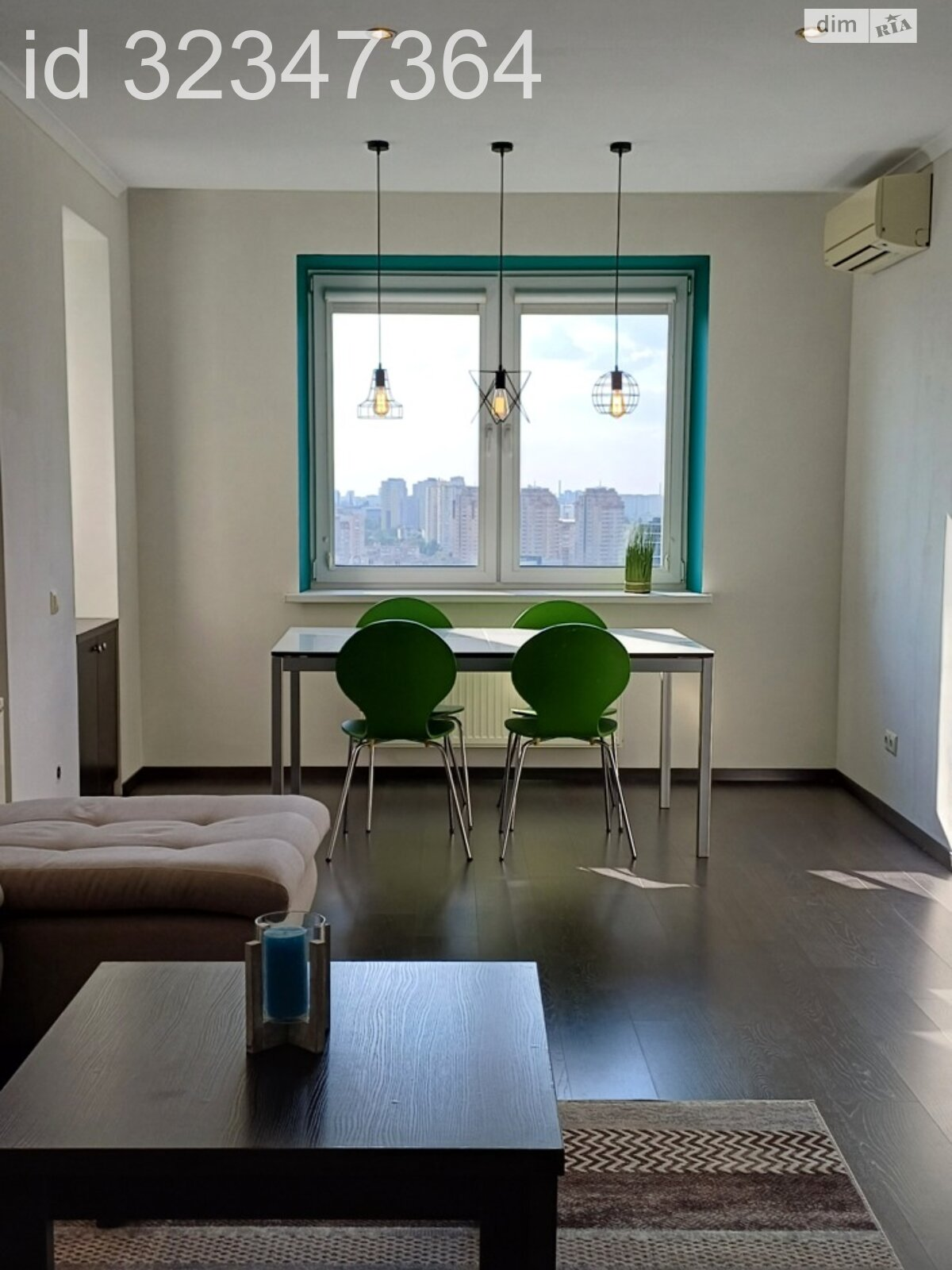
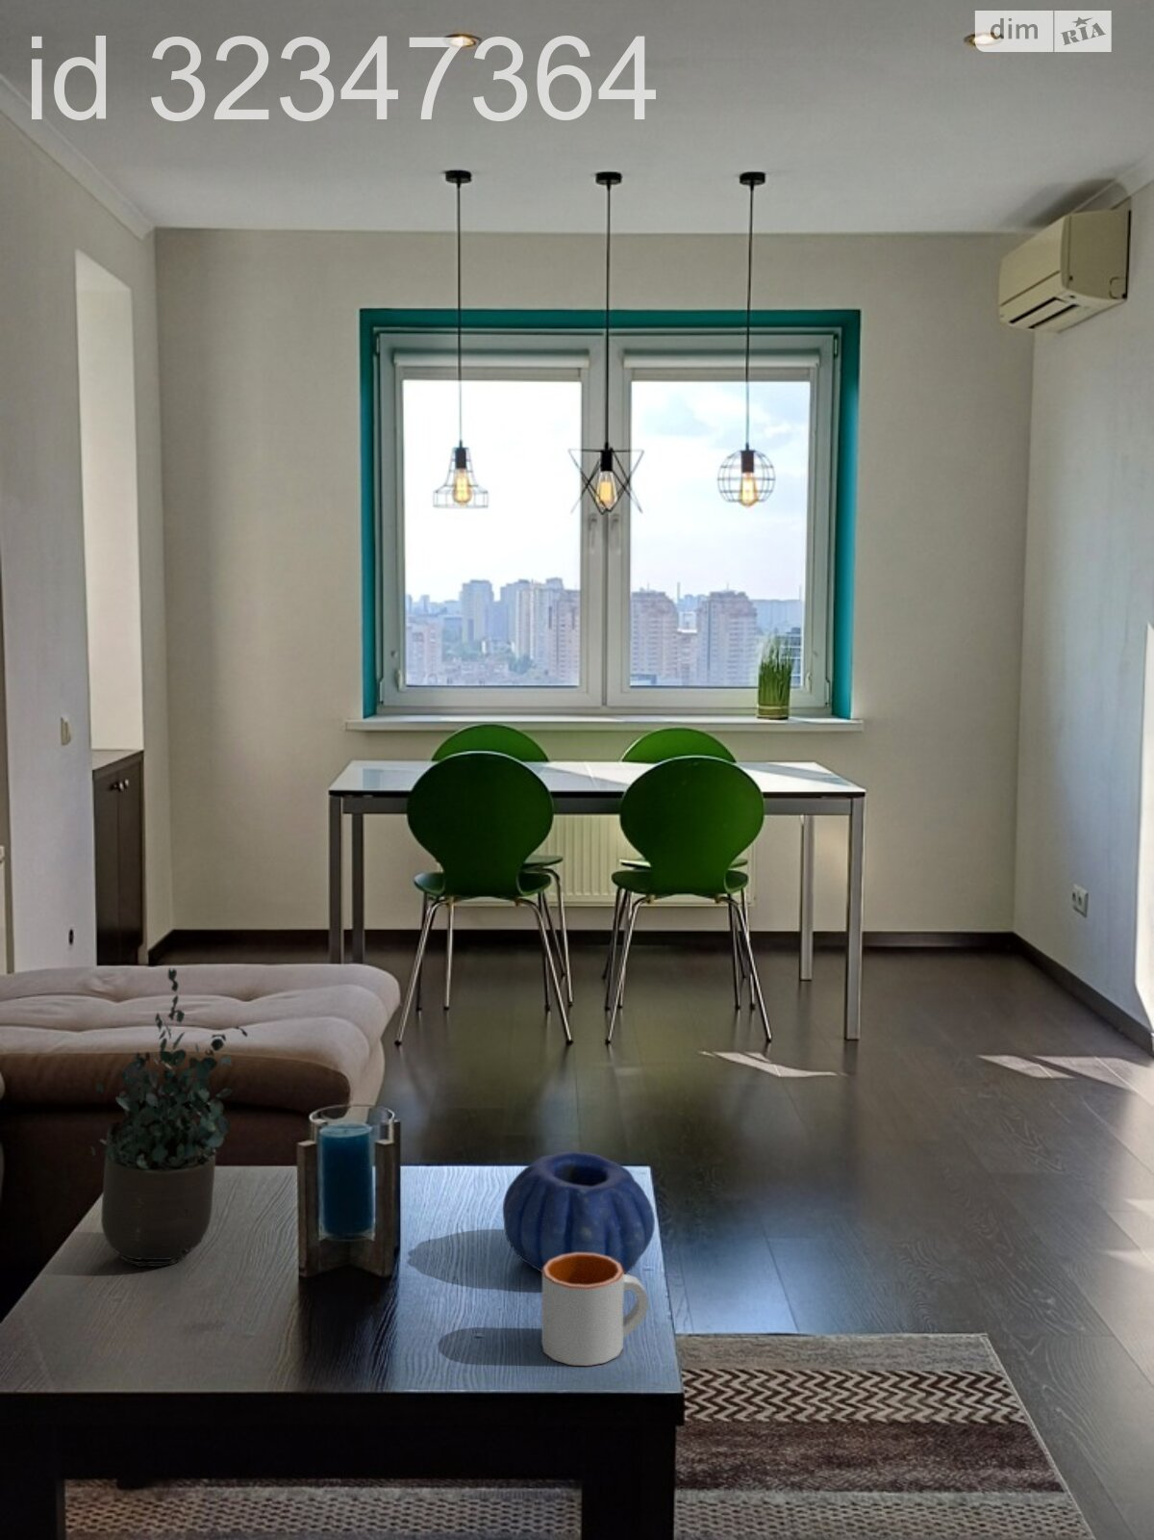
+ mug [541,1253,650,1367]
+ potted plant [90,968,248,1267]
+ decorative bowl [502,1151,656,1274]
